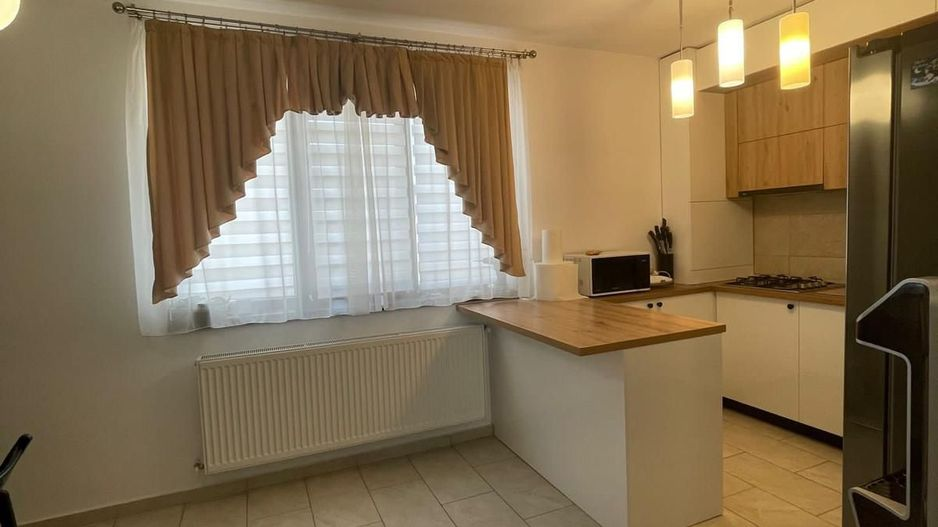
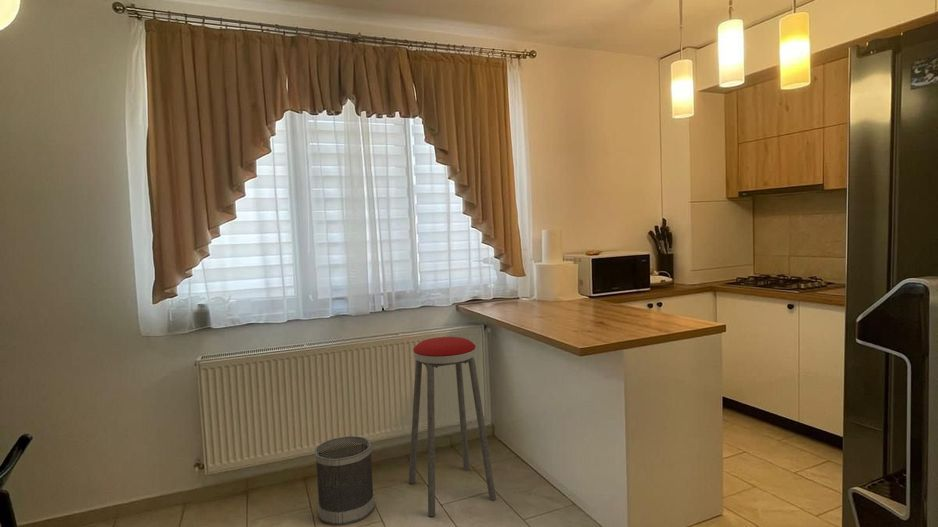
+ wastebasket [313,435,376,526]
+ music stool [408,336,497,517]
